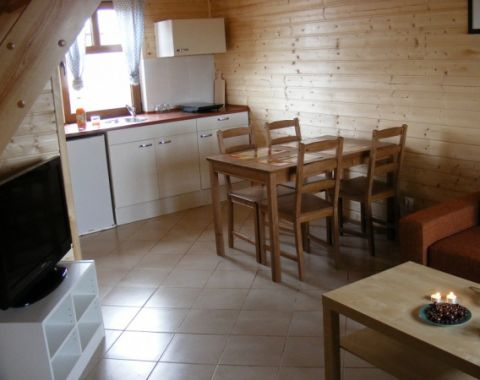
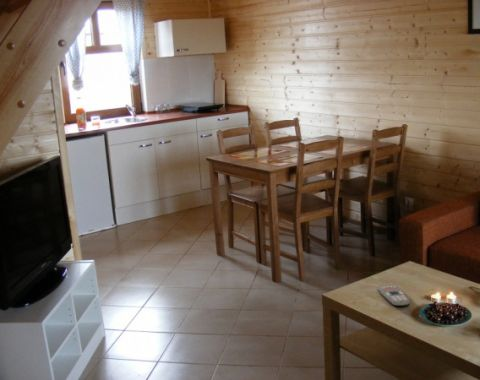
+ remote control [377,284,411,307]
